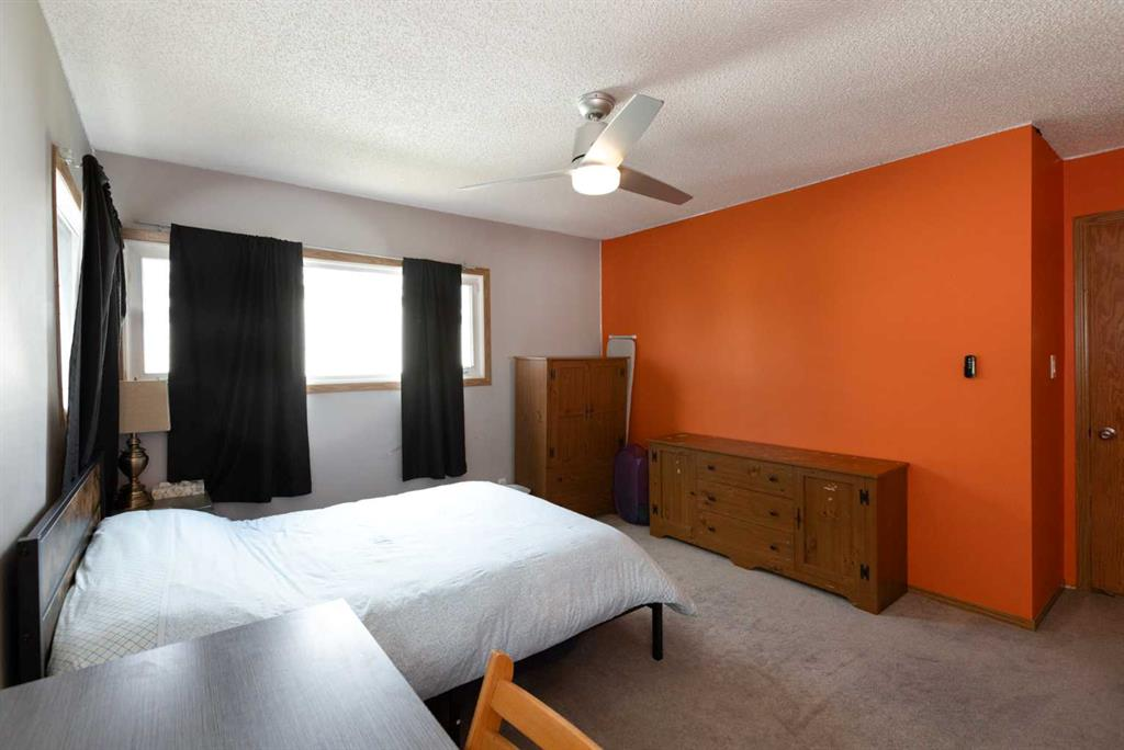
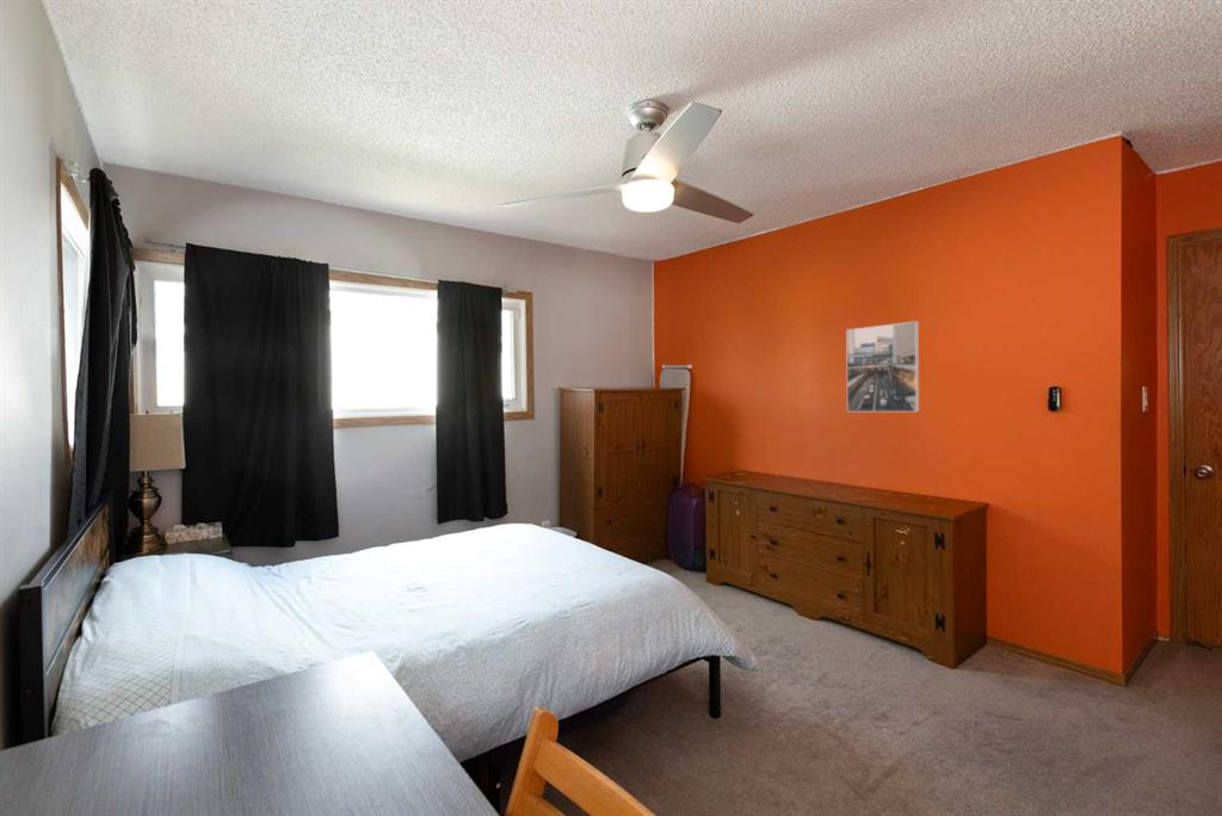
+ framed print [845,320,920,413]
